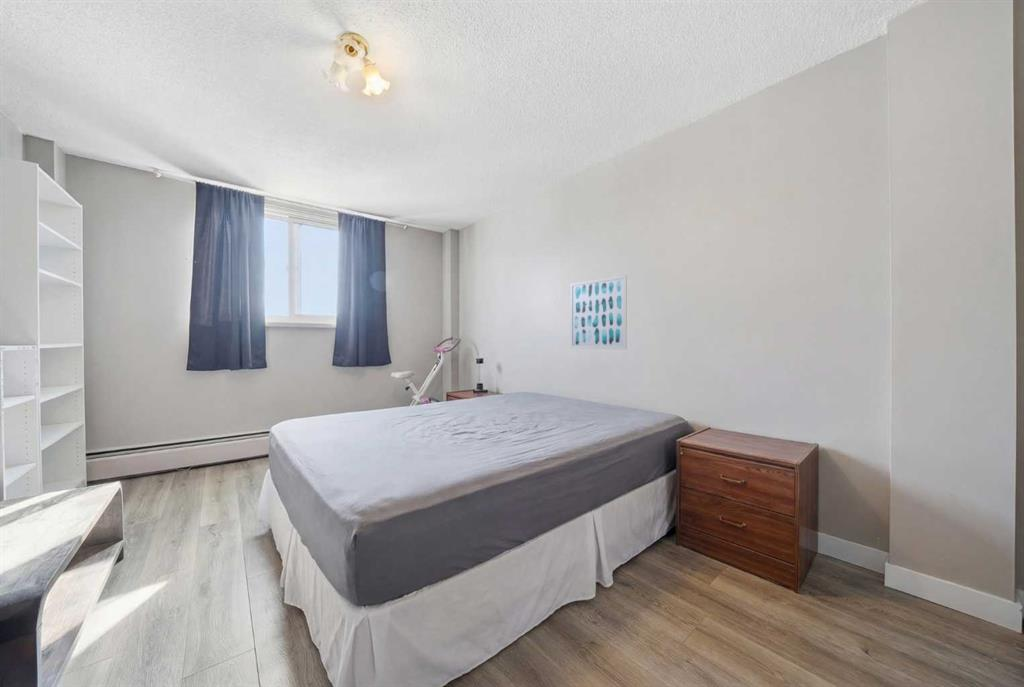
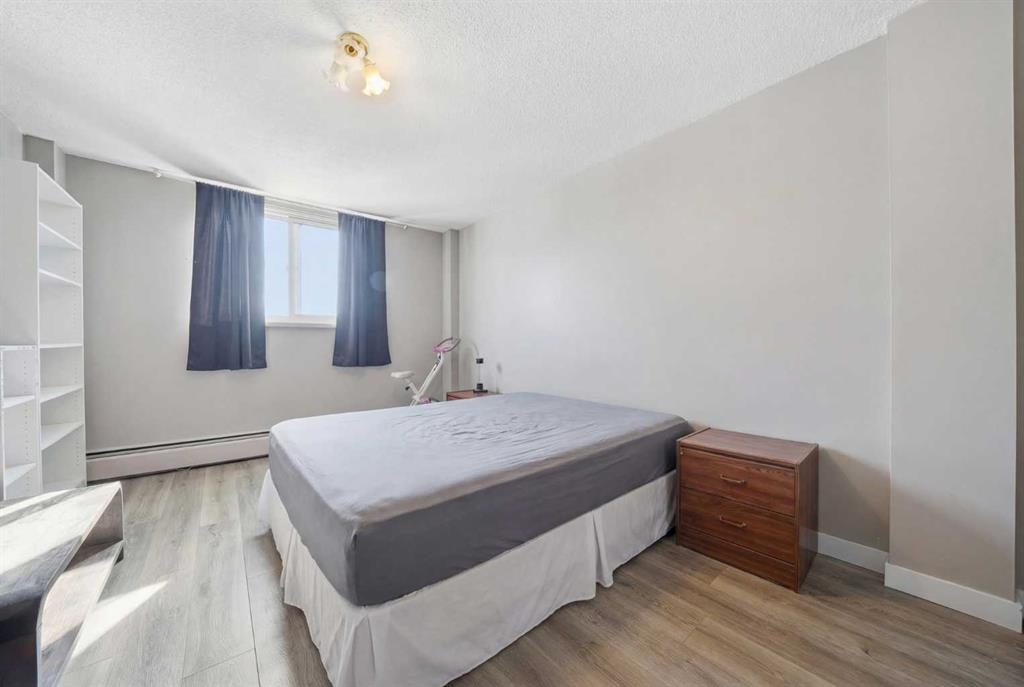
- wall art [569,274,628,351]
